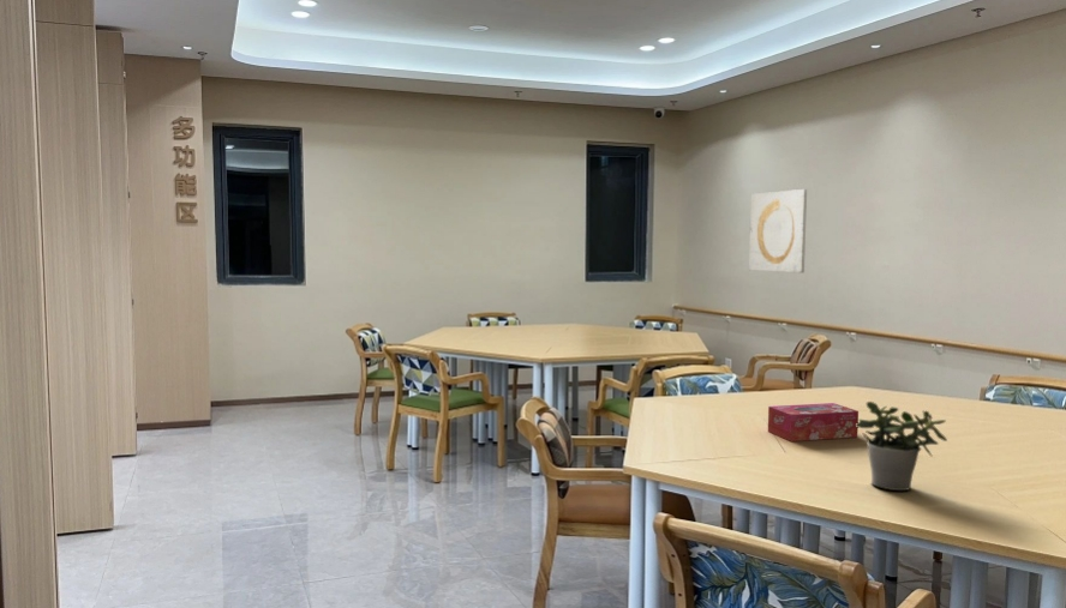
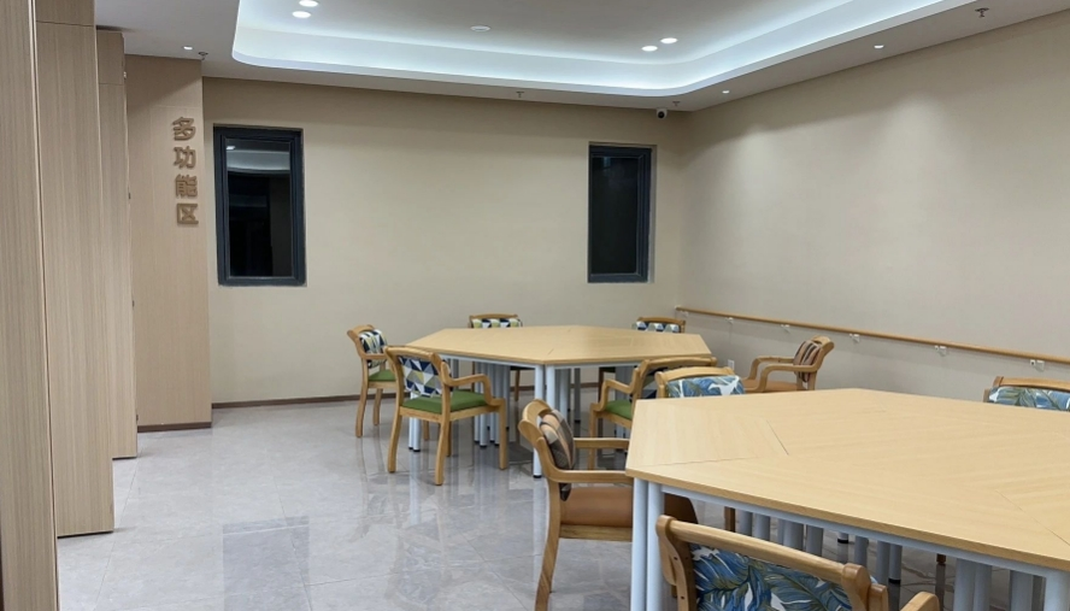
- potted plant [856,401,948,492]
- tissue box [767,402,860,443]
- wall art [748,188,808,273]
